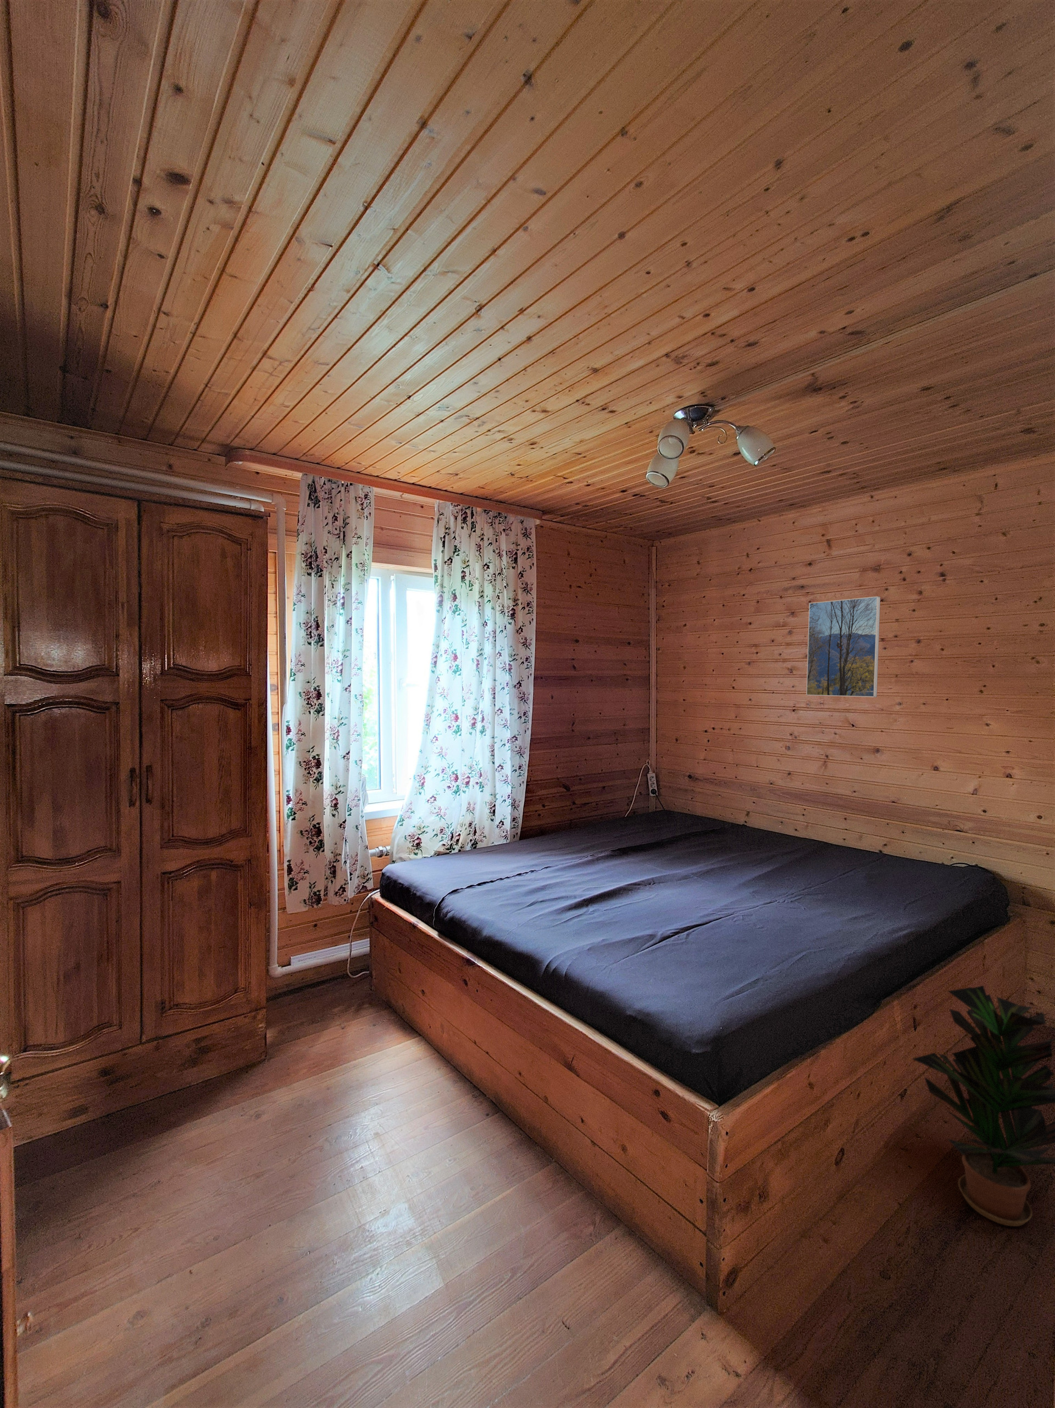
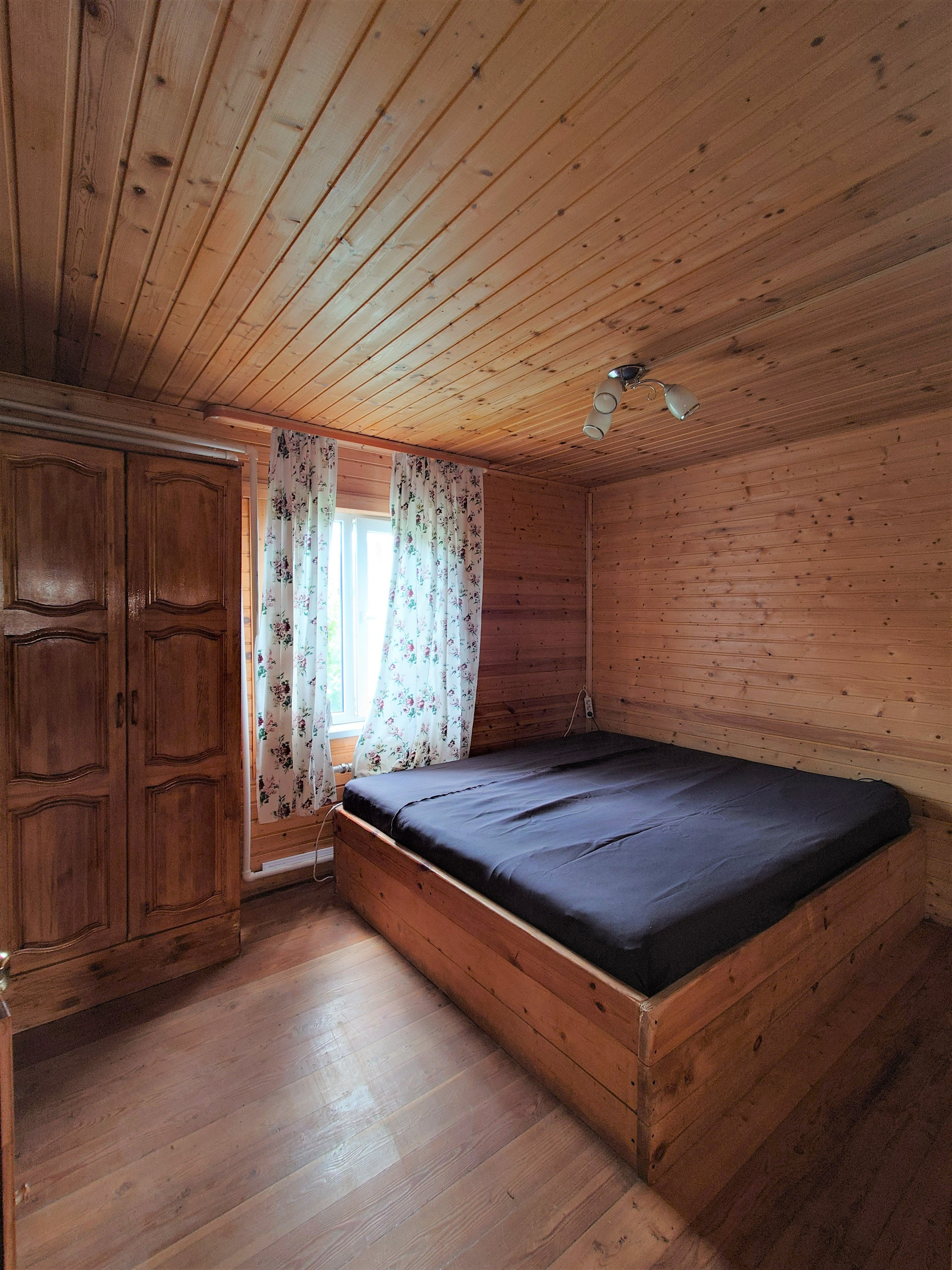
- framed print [806,595,881,698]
- potted plant [911,986,1055,1227]
